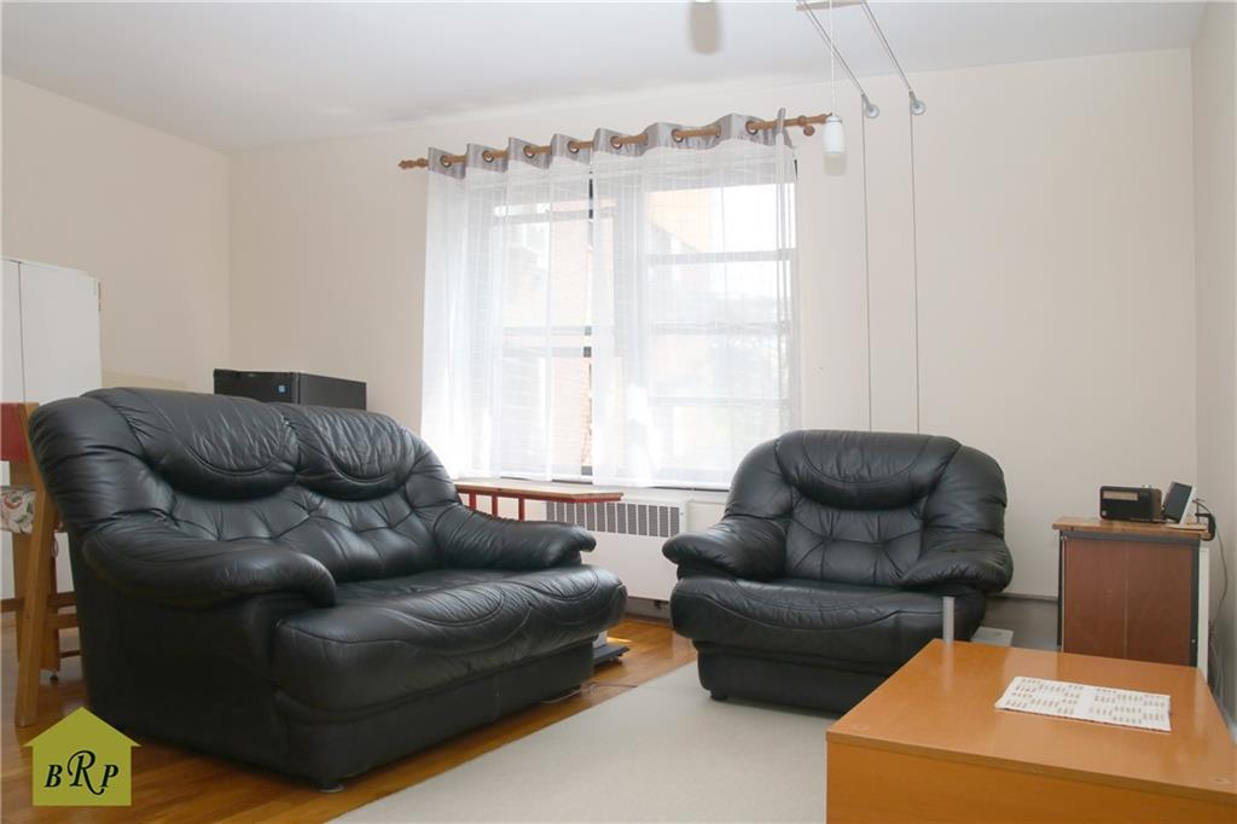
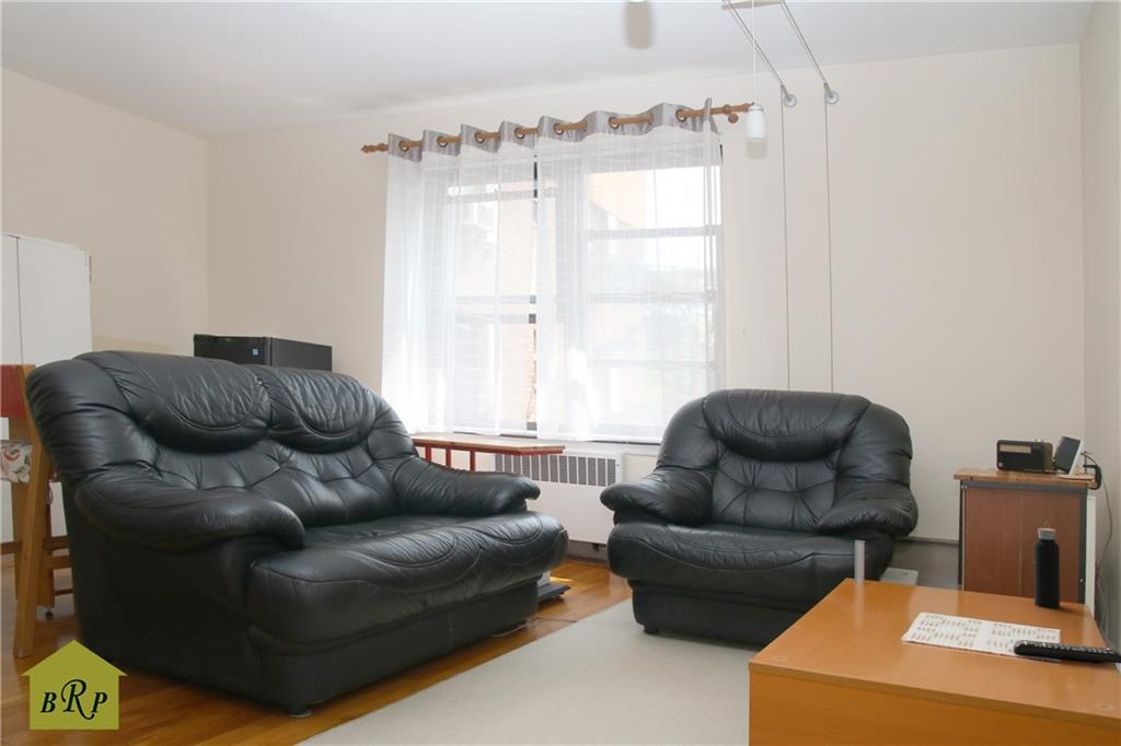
+ remote control [1013,639,1121,664]
+ water bottle [1033,521,1061,609]
